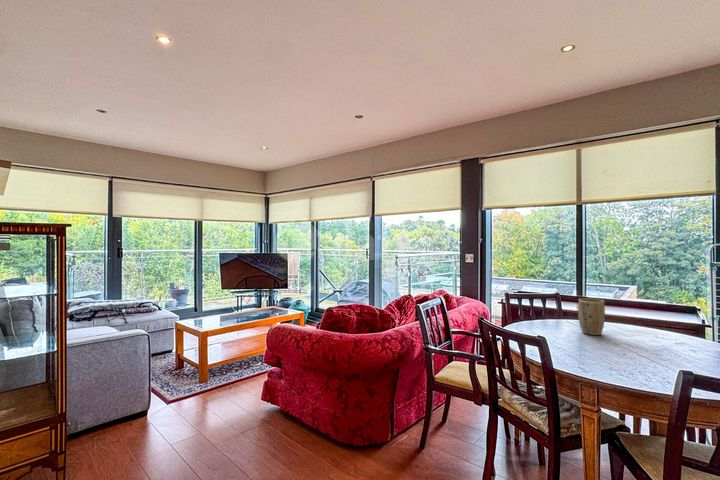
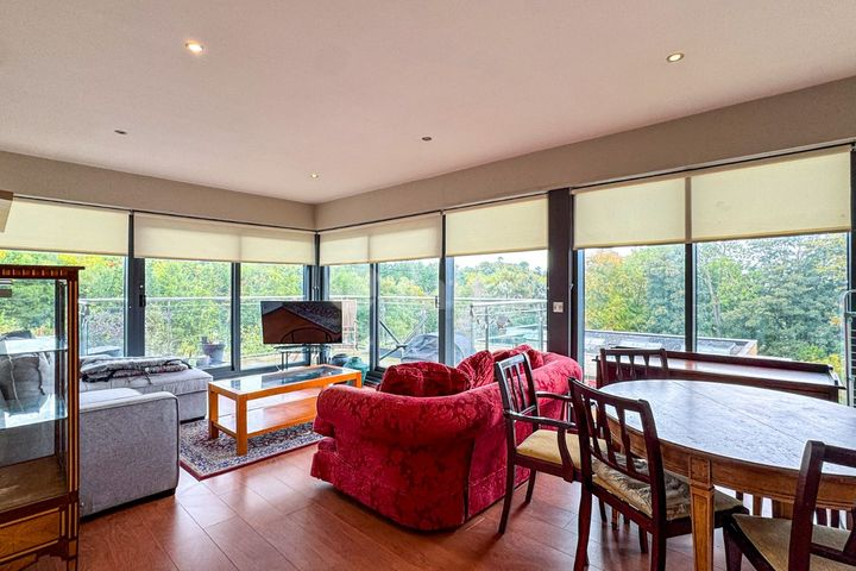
- plant pot [577,297,606,336]
